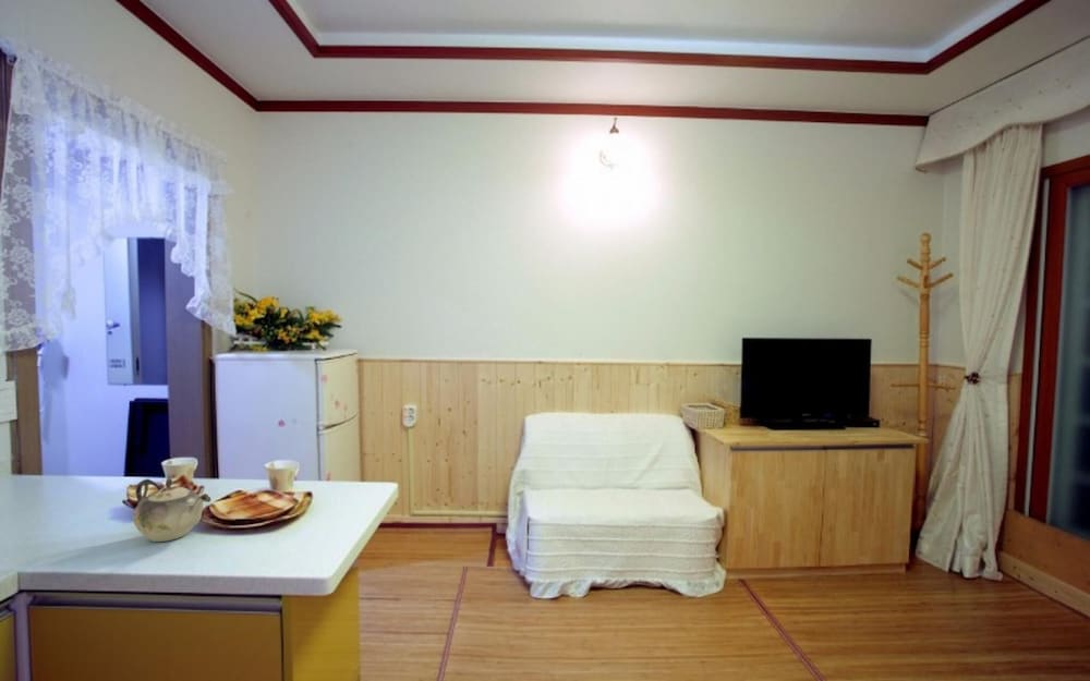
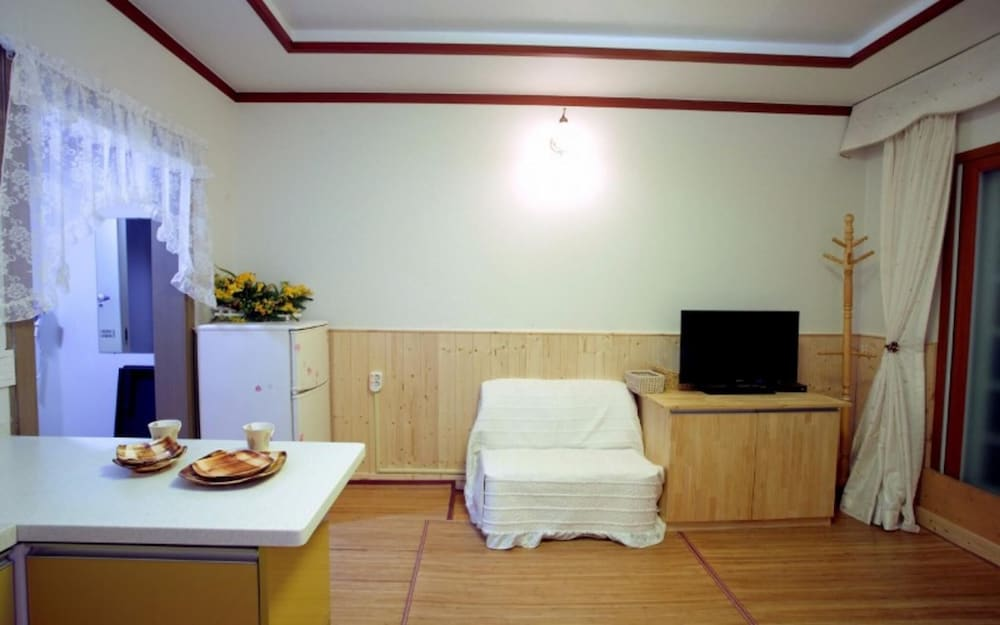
- teapot [132,477,213,543]
